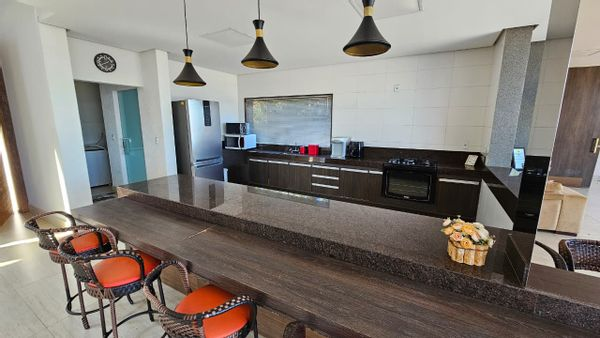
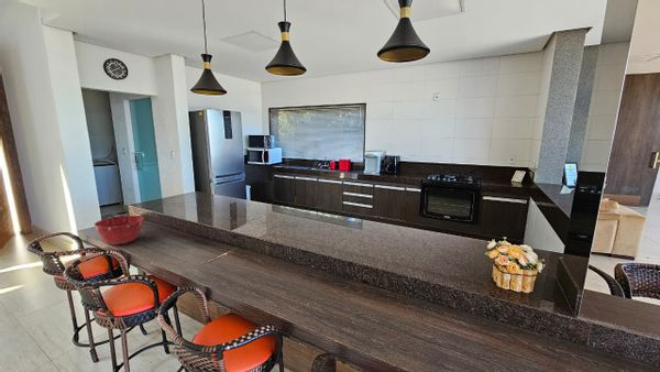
+ mixing bowl [94,215,145,245]
